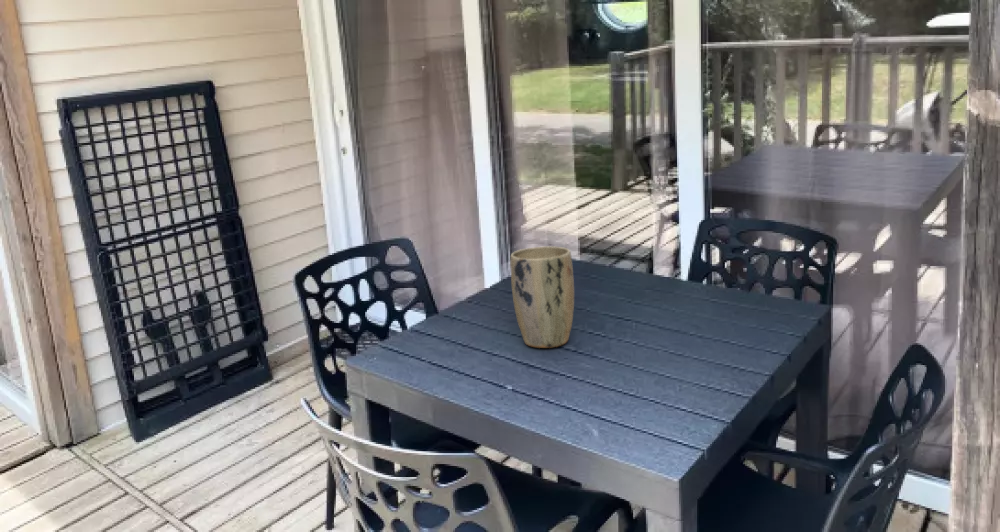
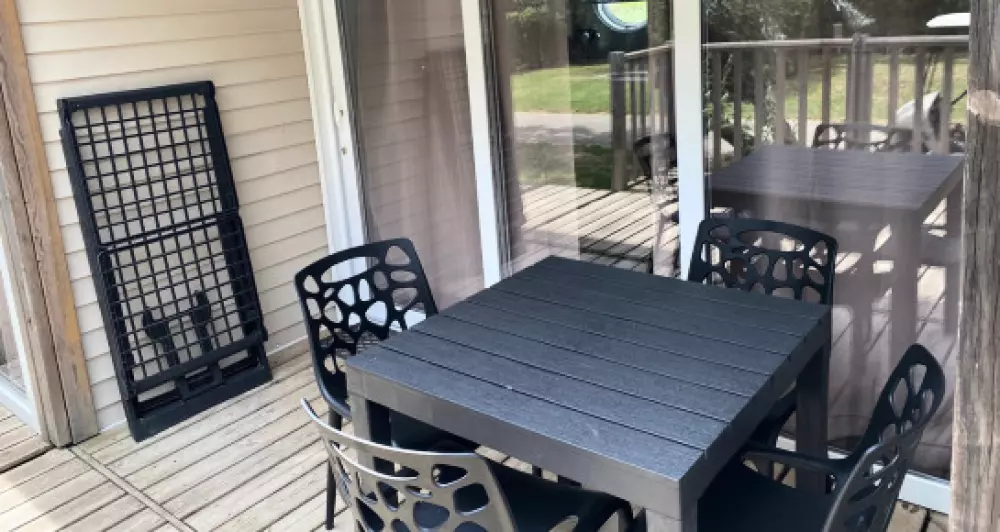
- plant pot [509,245,575,349]
